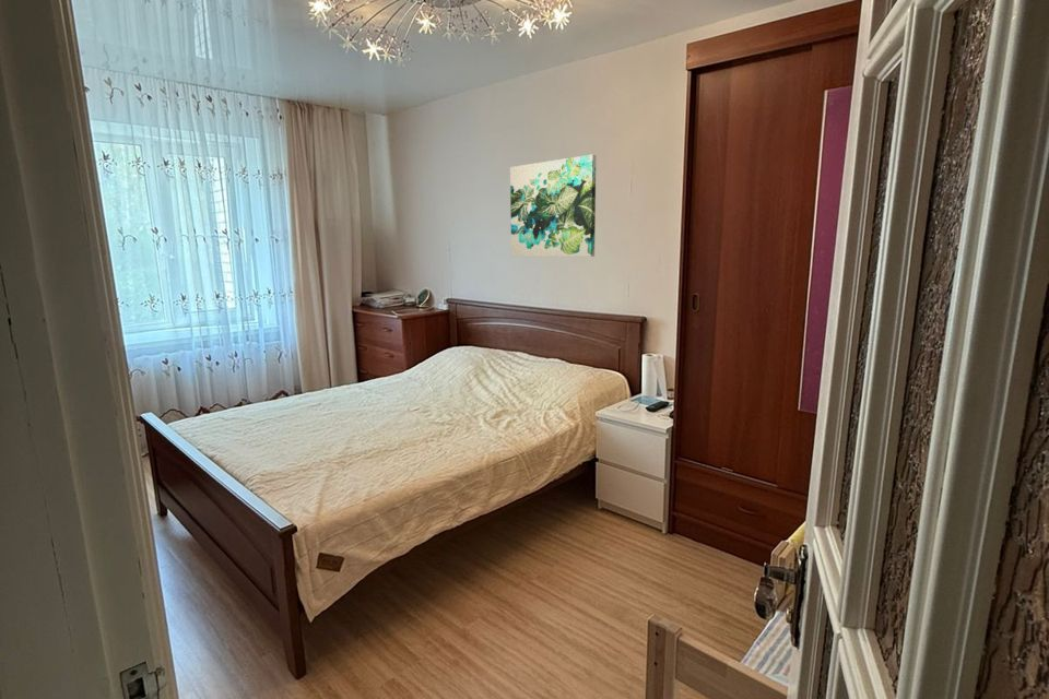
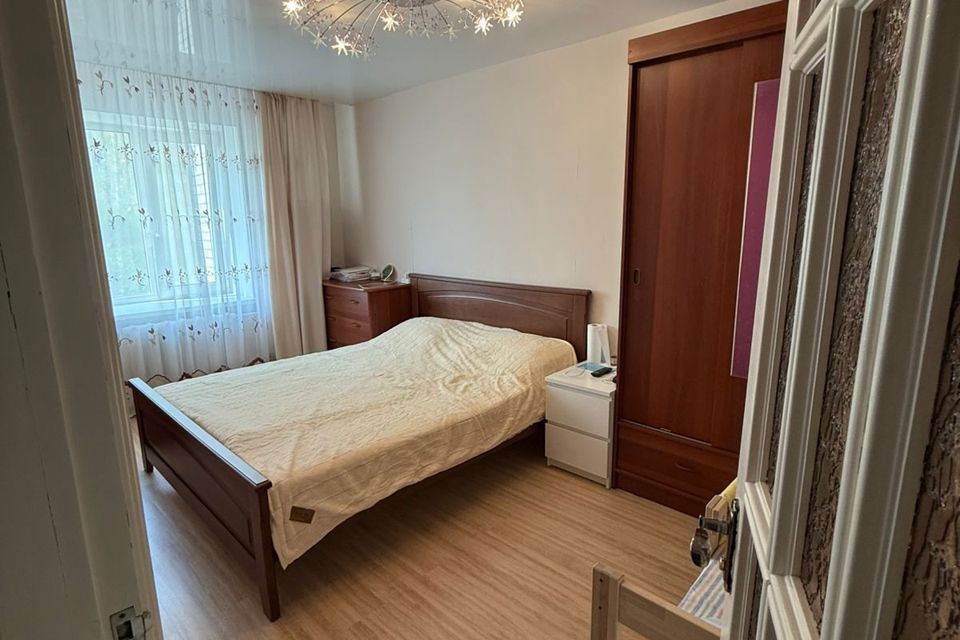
- wall art [509,154,597,258]
